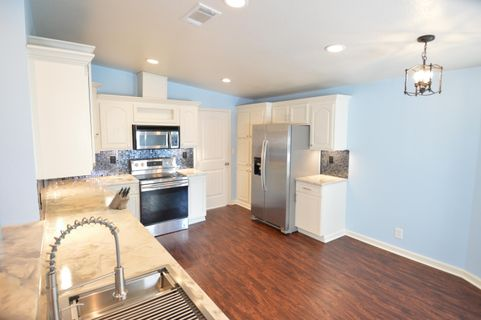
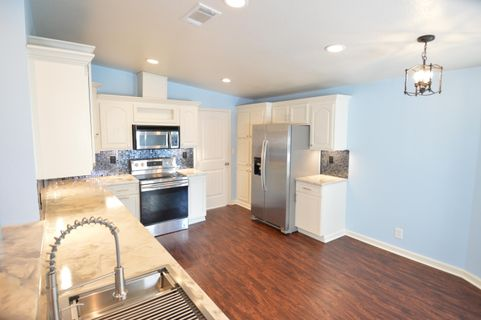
- knife block [108,186,131,210]
